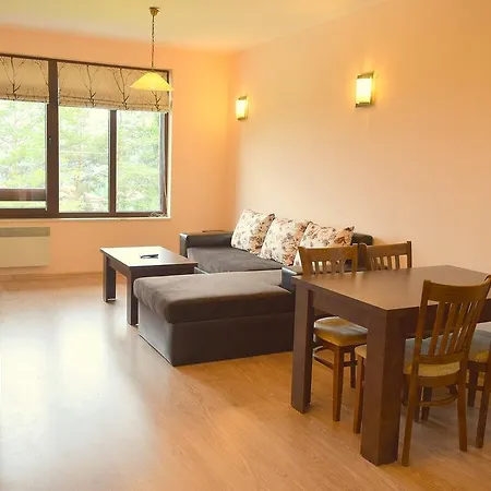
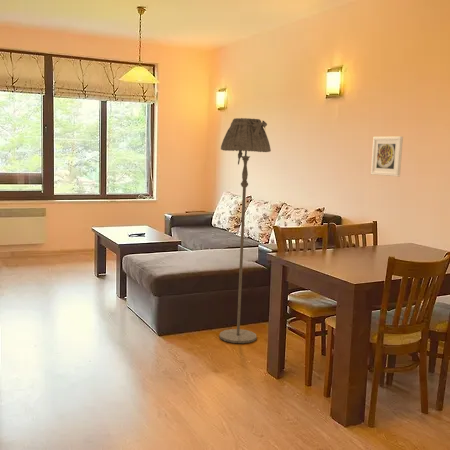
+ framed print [370,135,404,178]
+ floor lamp [218,117,272,344]
